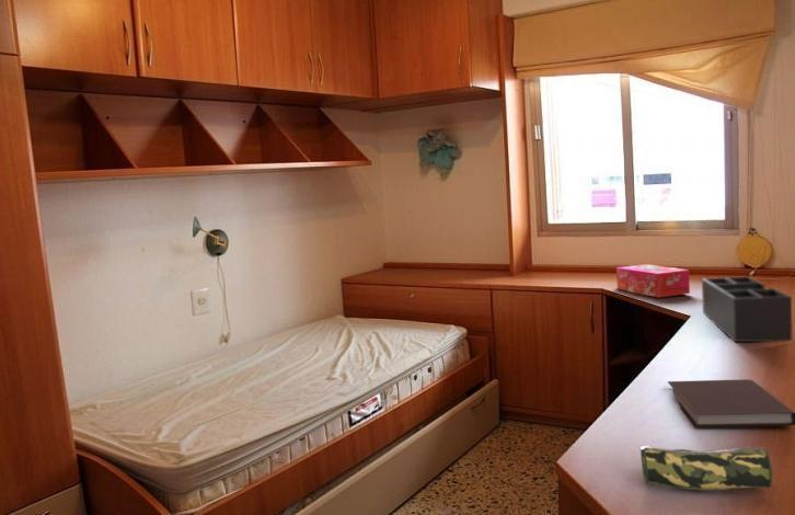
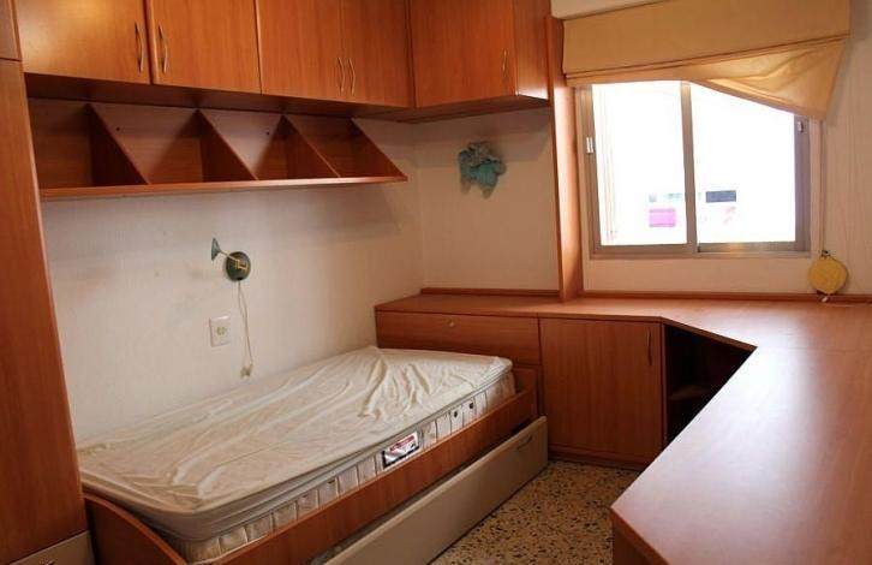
- pencil case [636,445,773,492]
- desk organizer [701,275,794,343]
- notebook [667,378,795,428]
- tissue box [615,263,691,298]
